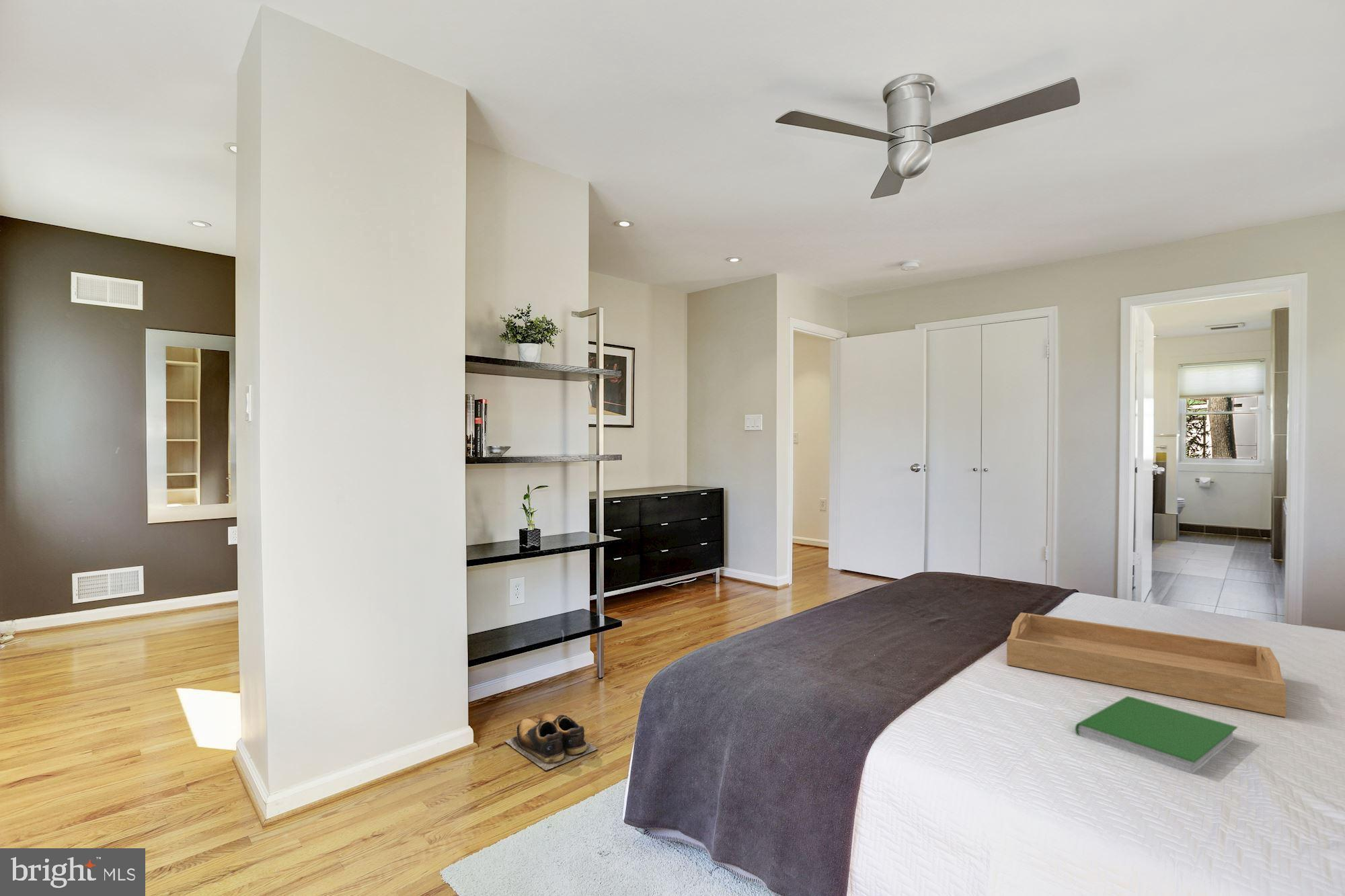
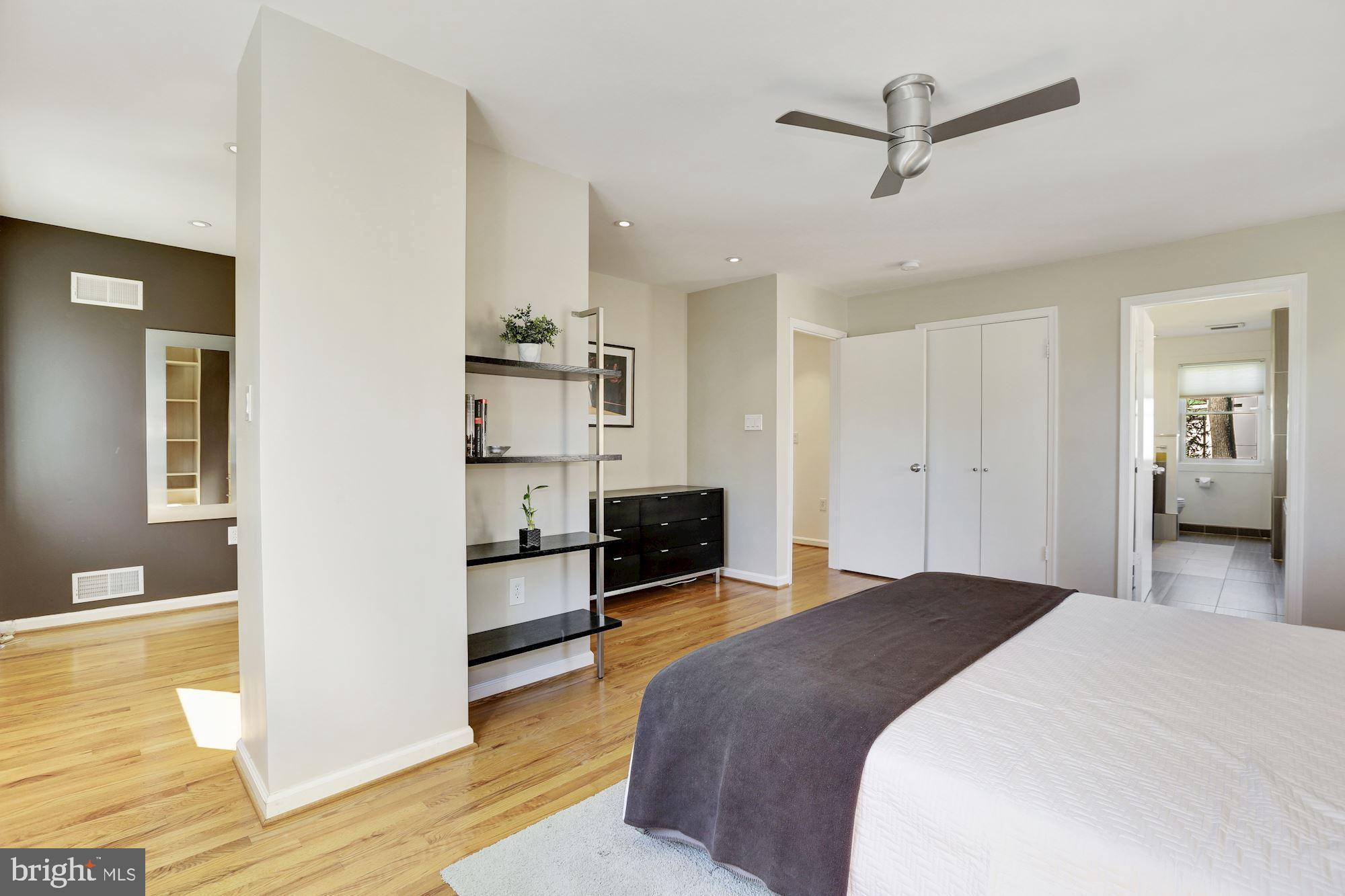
- shoes [503,713,599,771]
- serving tray [1006,612,1286,718]
- hardcover book [1075,696,1238,774]
